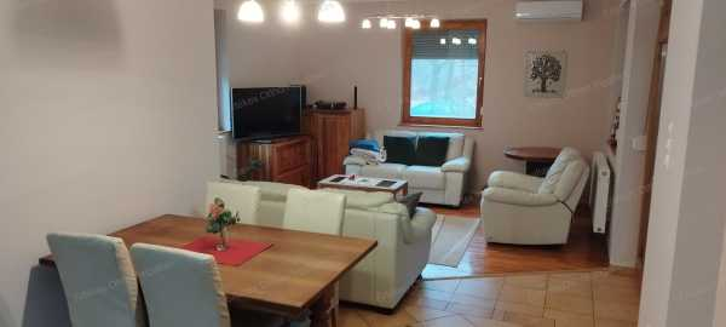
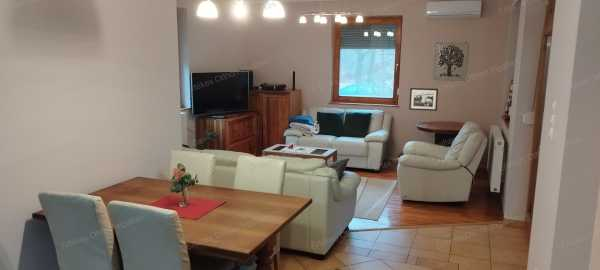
+ picture frame [408,87,439,112]
